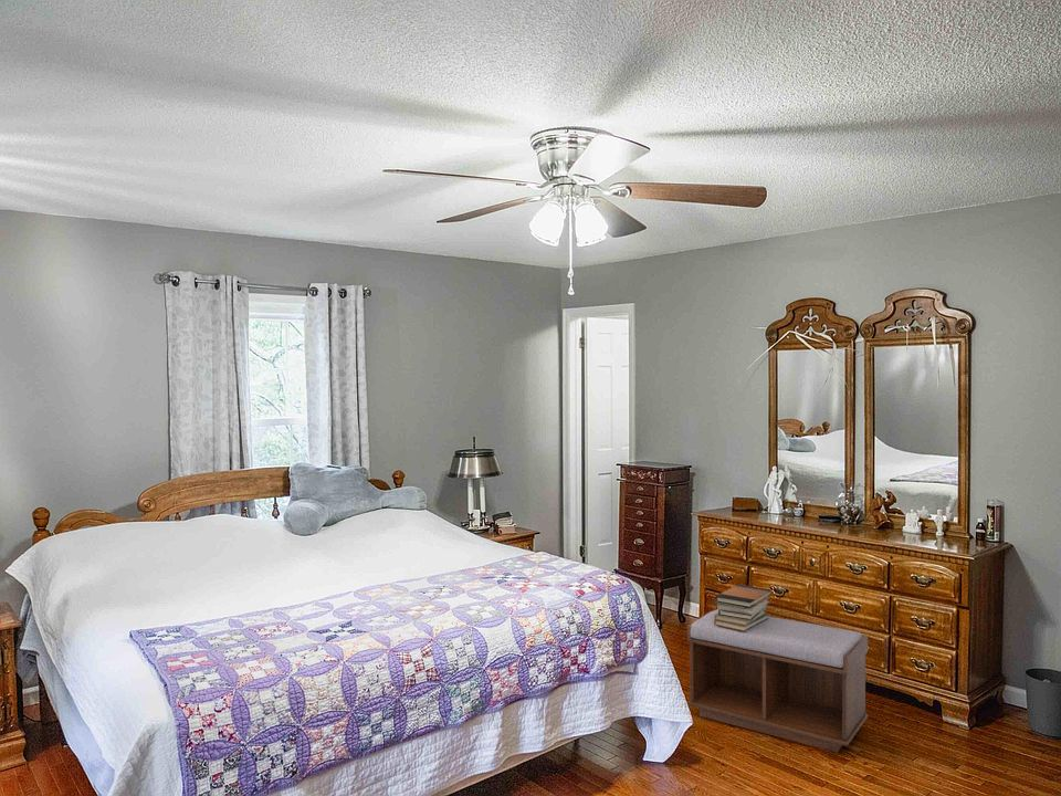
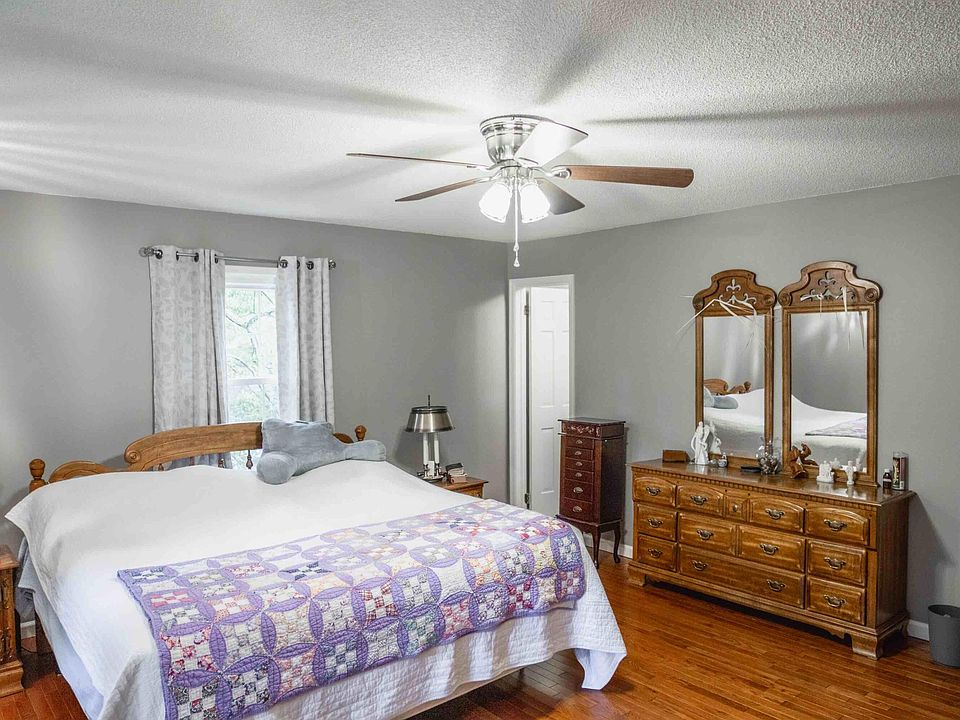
- bench [686,608,869,754]
- book stack [713,584,773,631]
